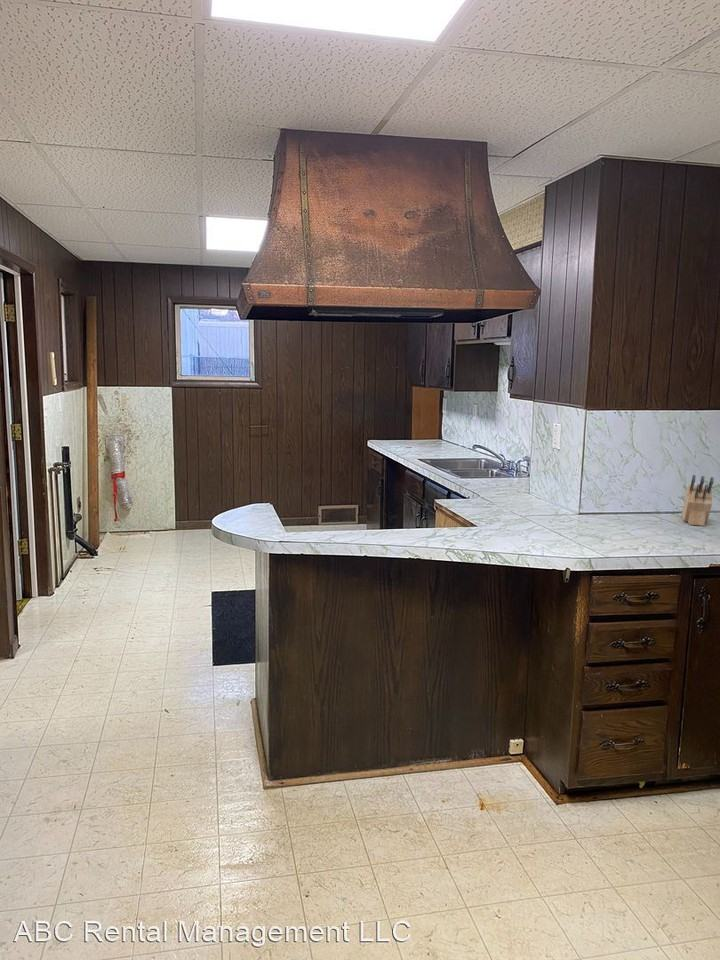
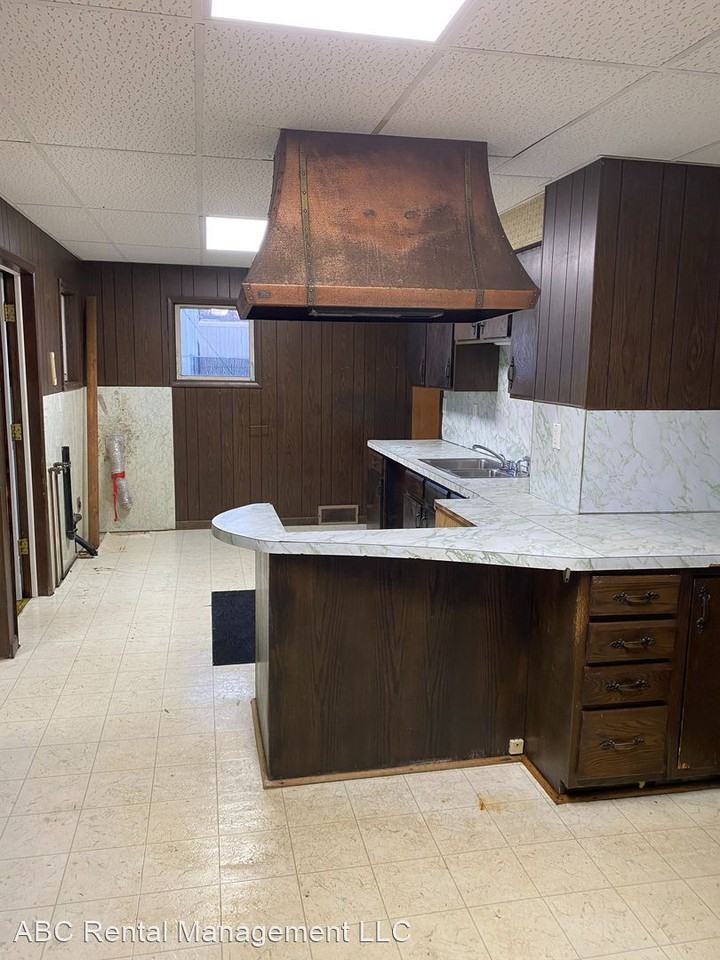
- knife block [681,474,714,527]
